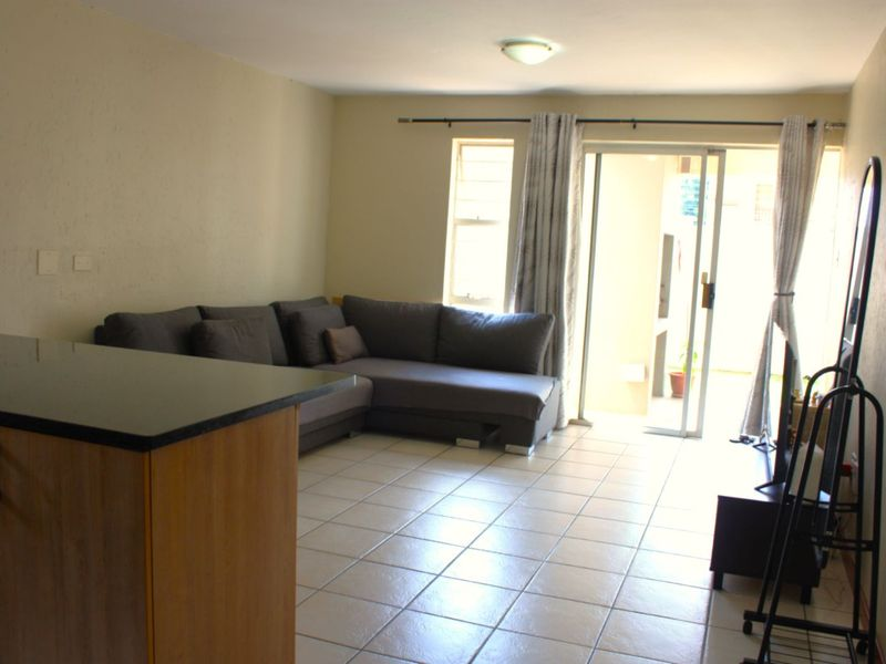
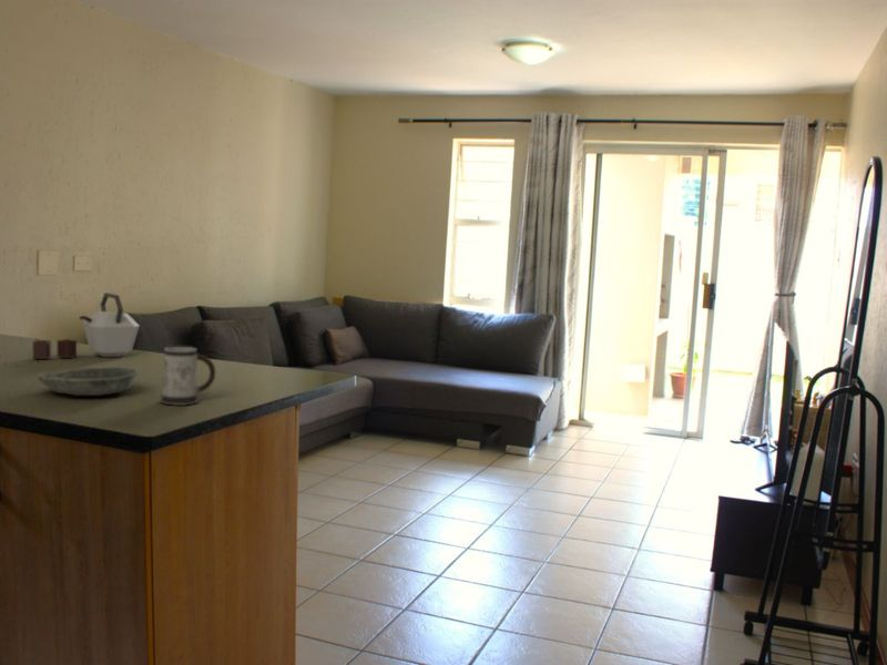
+ kettle [32,291,141,360]
+ bowl [35,366,140,397]
+ mug [159,346,216,407]
